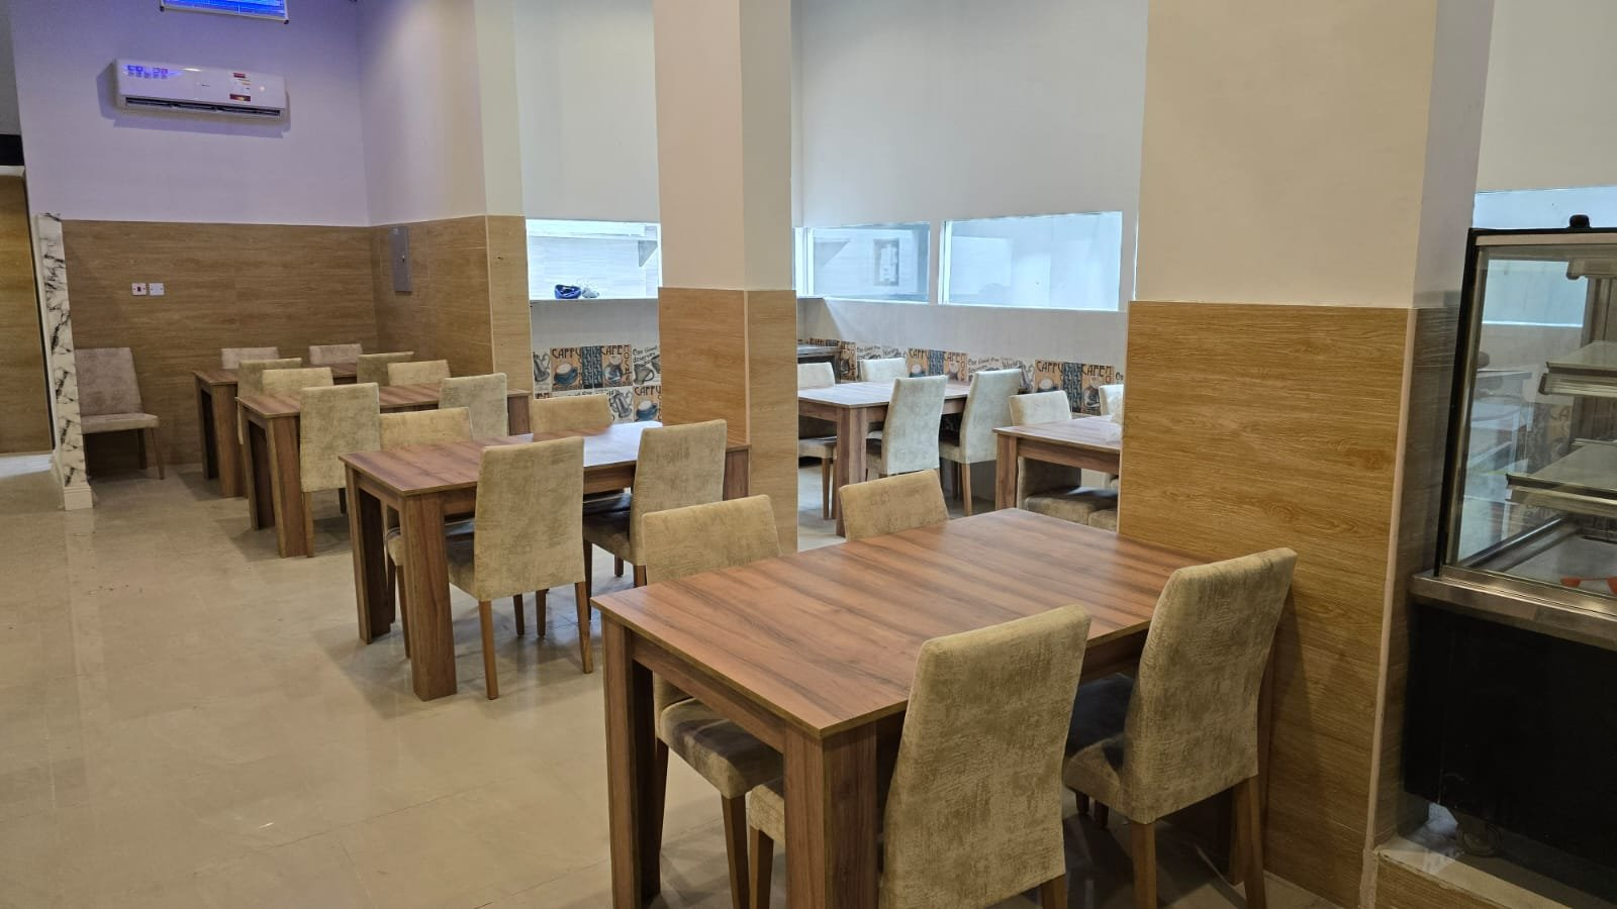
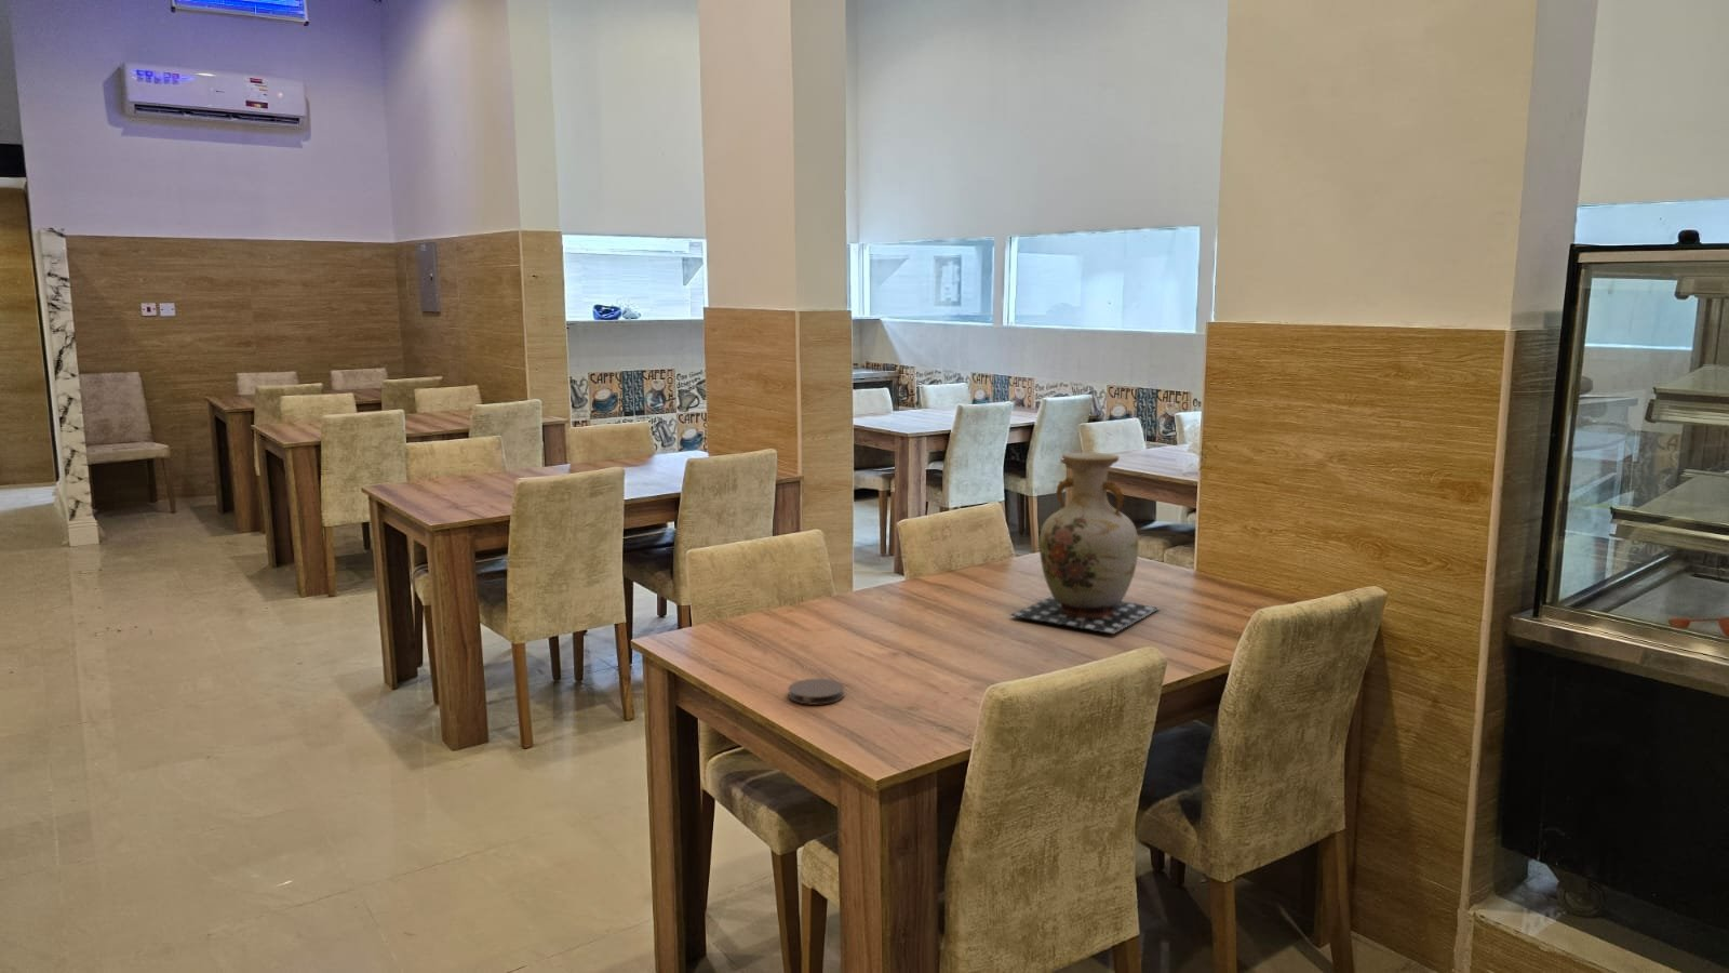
+ vase [1009,451,1160,634]
+ coaster [786,678,847,706]
